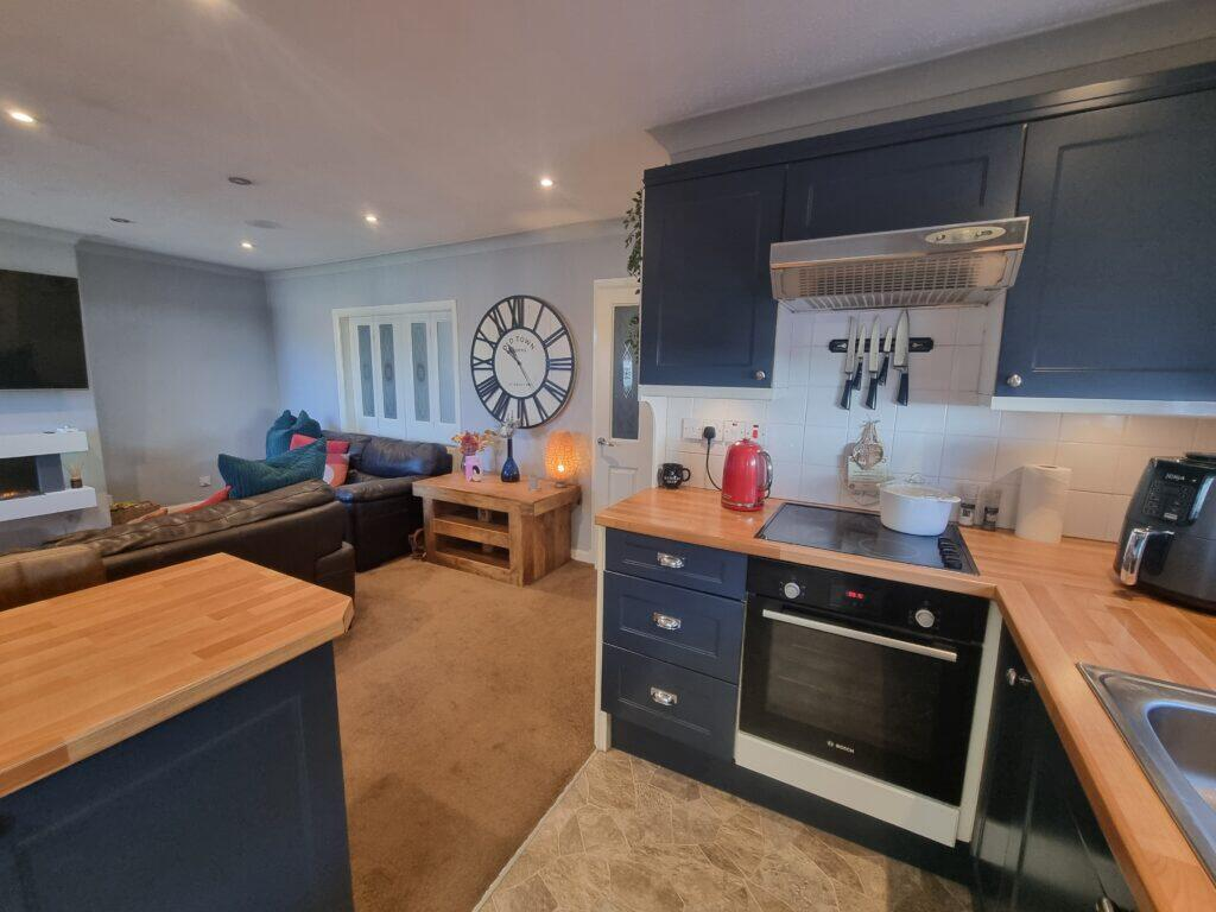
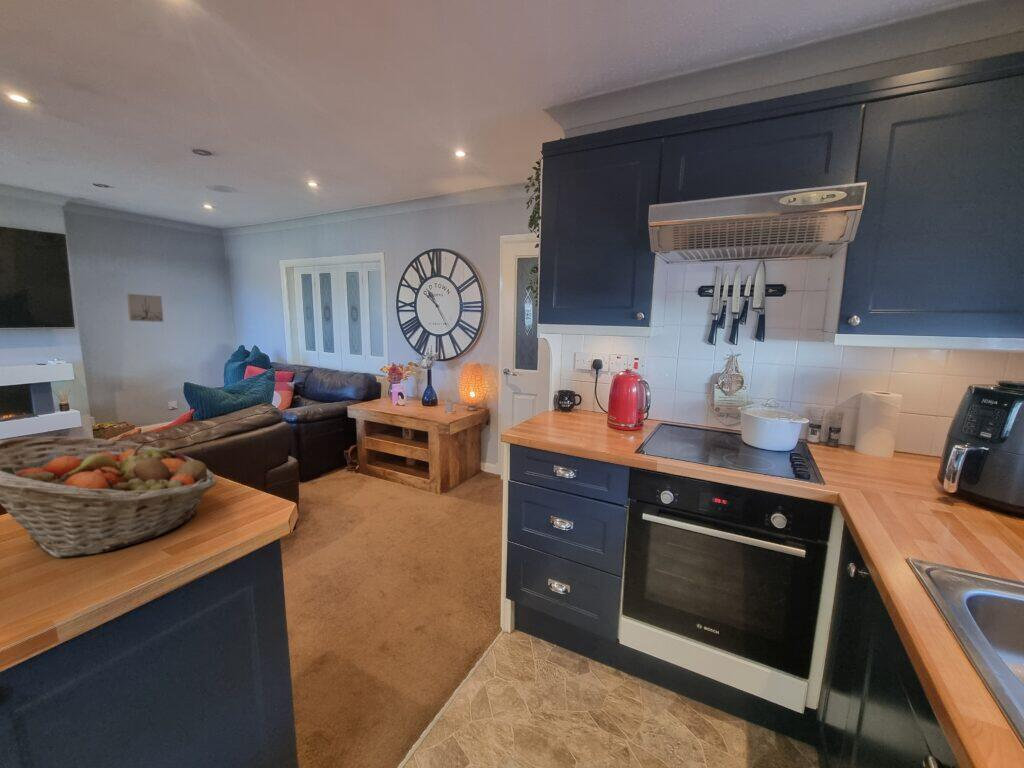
+ wall art [126,293,164,323]
+ fruit basket [0,435,218,559]
